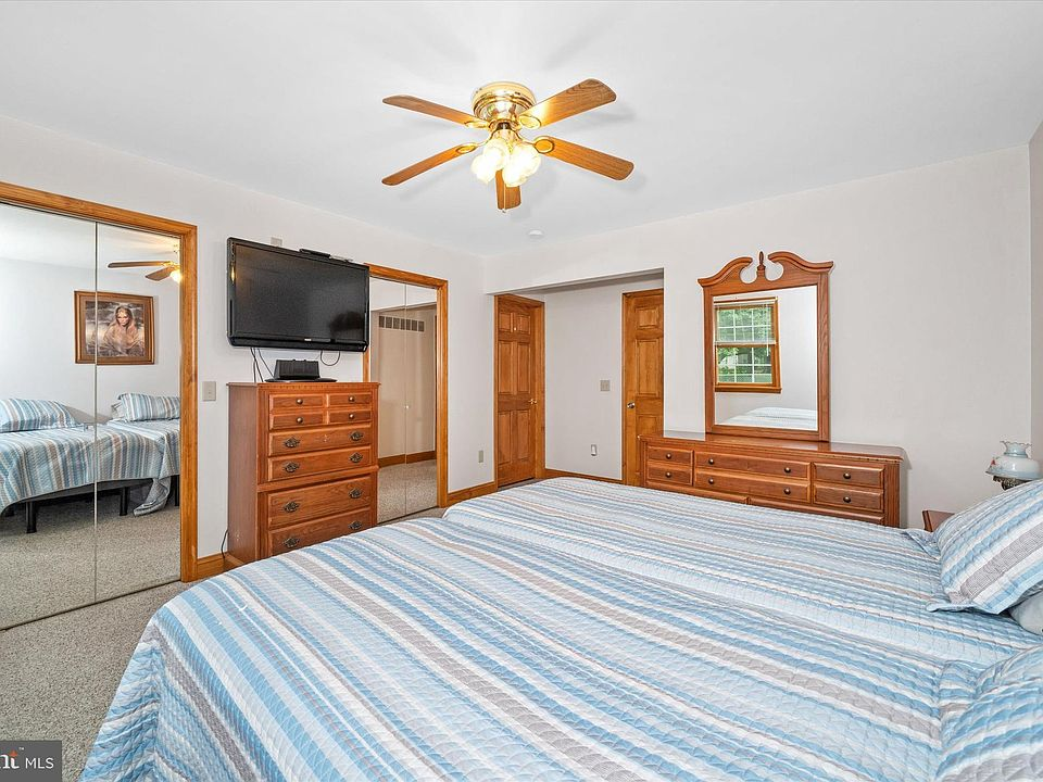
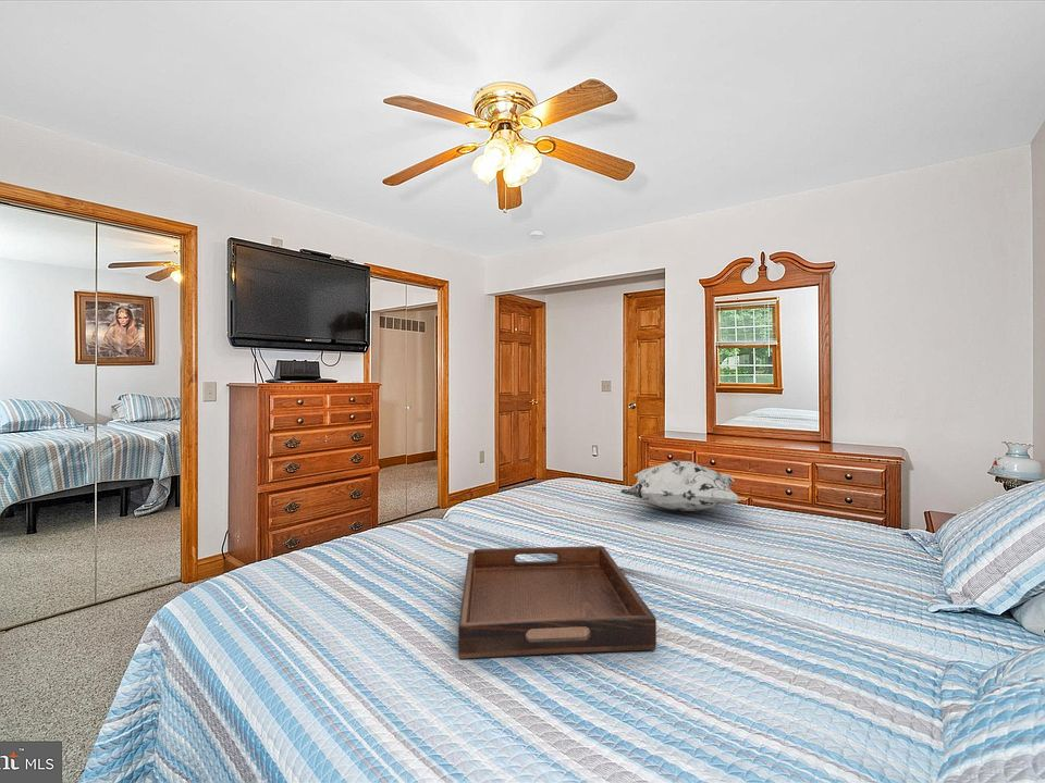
+ serving tray [457,545,657,660]
+ decorative pillow [619,460,742,512]
